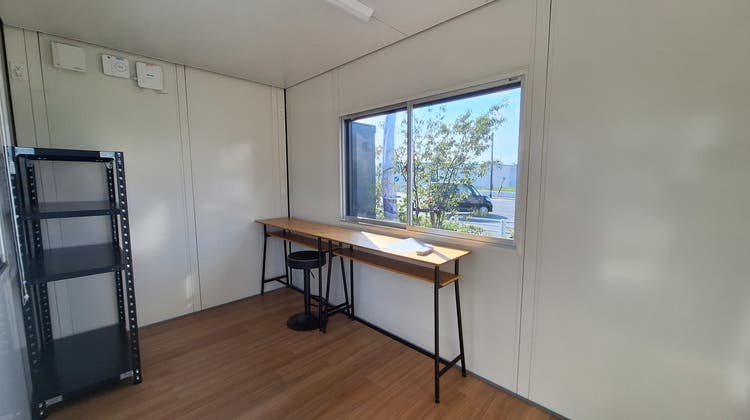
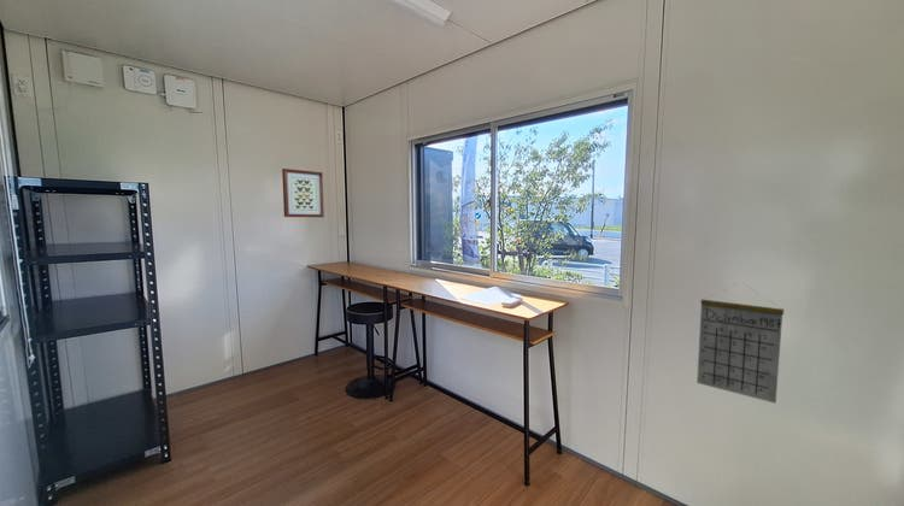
+ wall art [281,167,325,218]
+ calendar [695,283,785,405]
